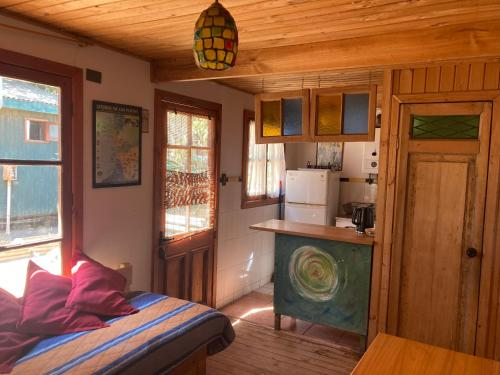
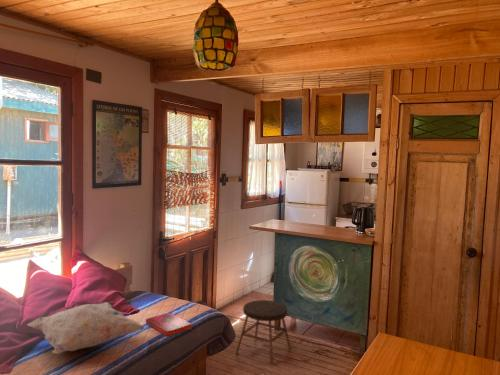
+ decorative pillow [26,301,146,355]
+ hardback book [145,312,193,338]
+ stool [235,299,292,365]
